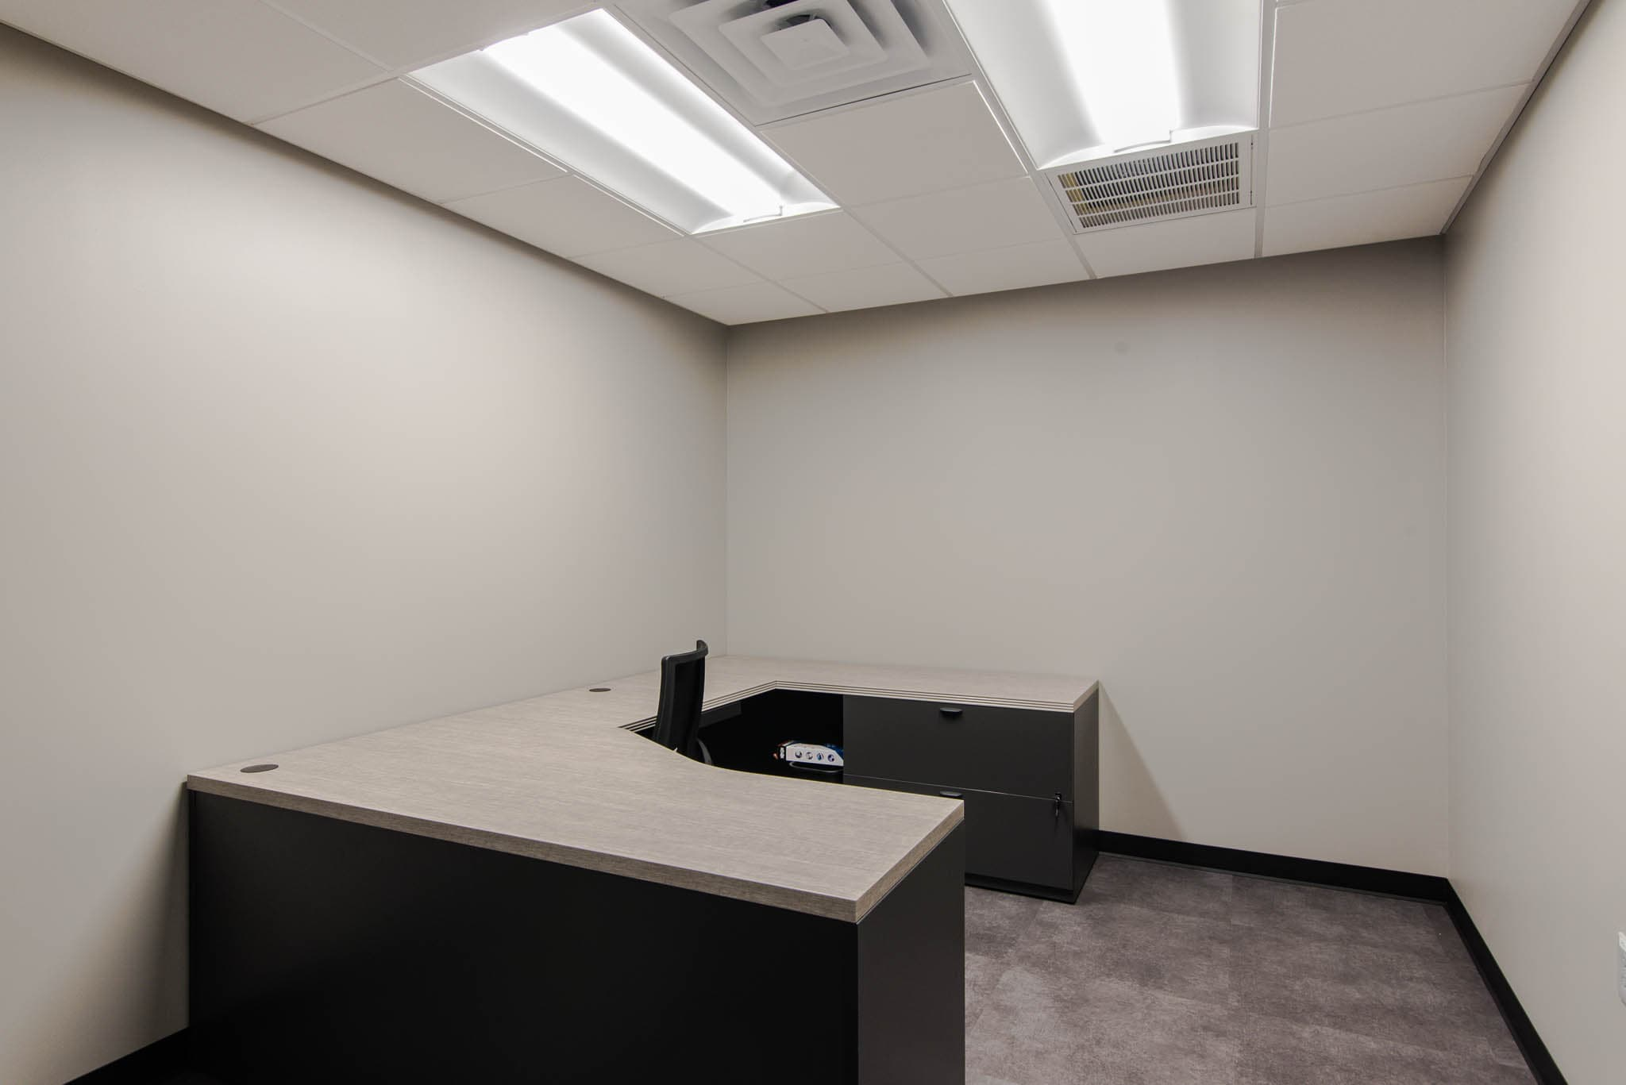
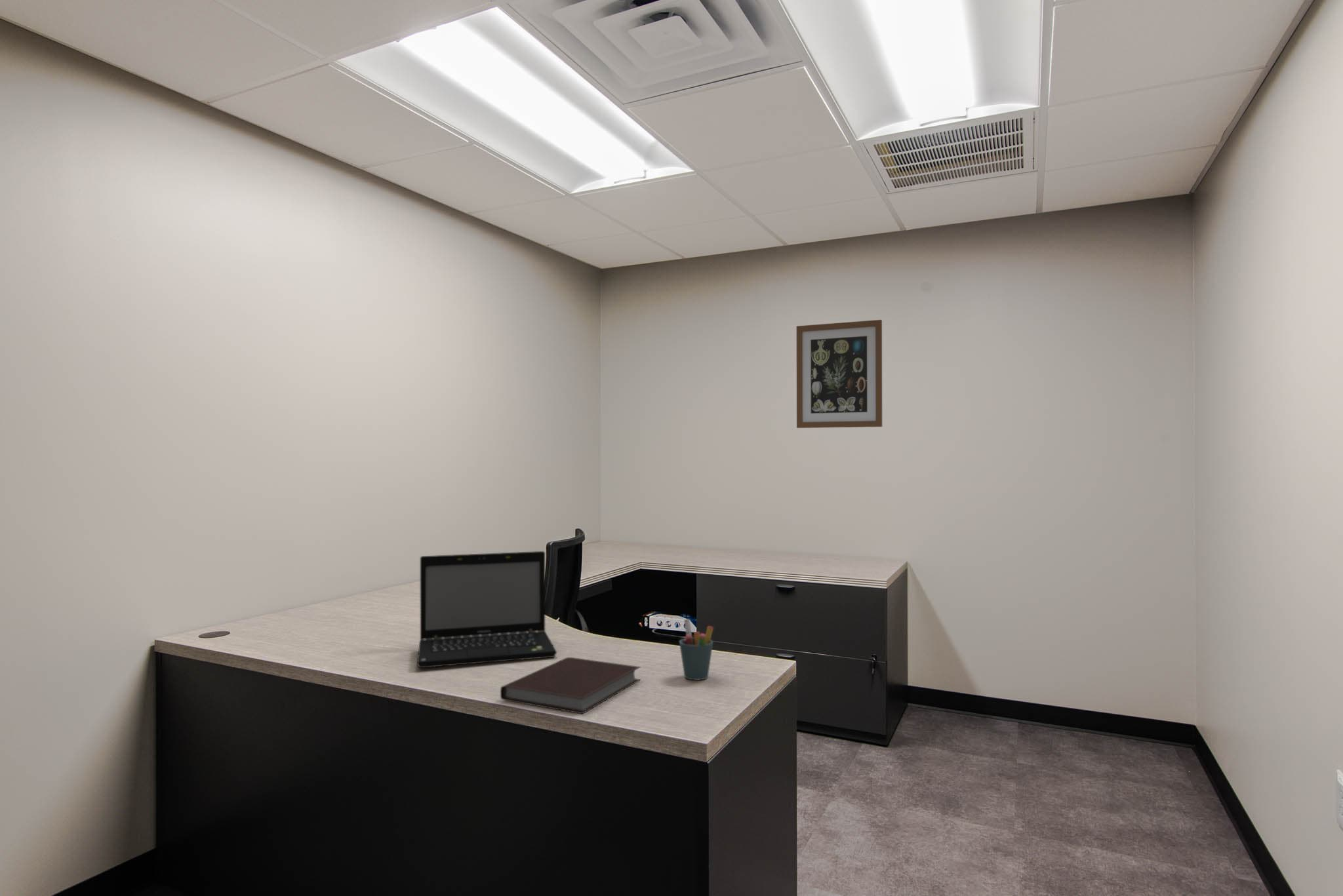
+ wall art [796,319,883,429]
+ laptop [416,551,557,669]
+ notebook [500,657,641,714]
+ pen holder [679,618,714,681]
